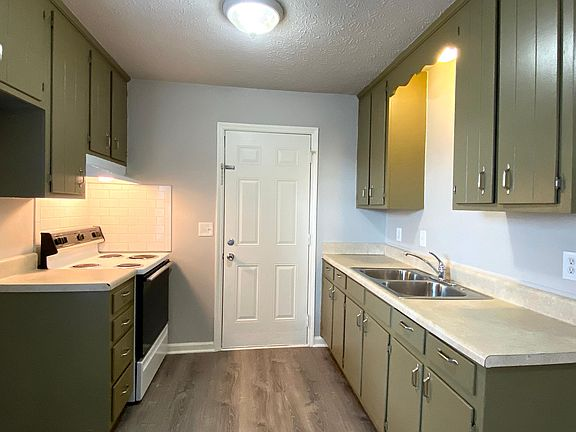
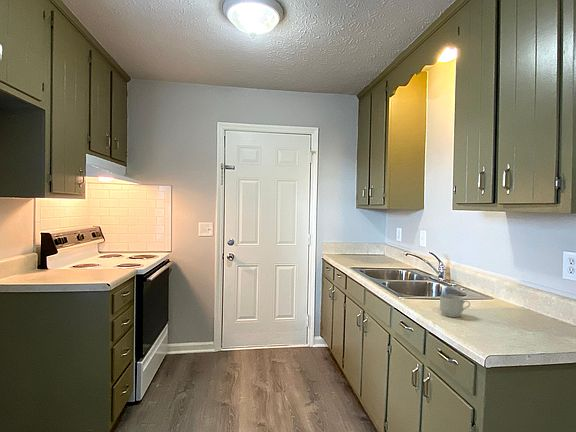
+ mug [439,294,471,318]
